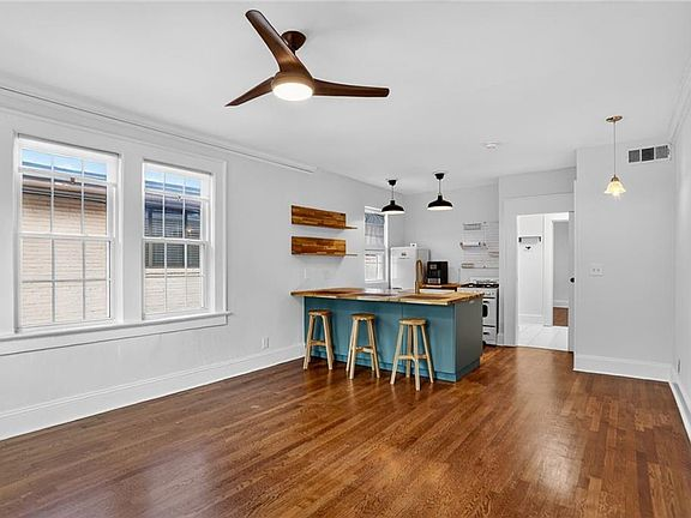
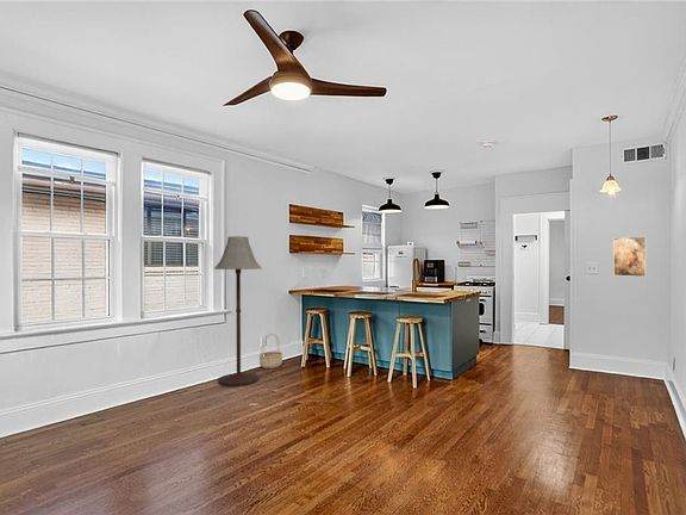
+ basket [258,333,283,370]
+ floor lamp [213,235,263,387]
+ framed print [612,236,647,278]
